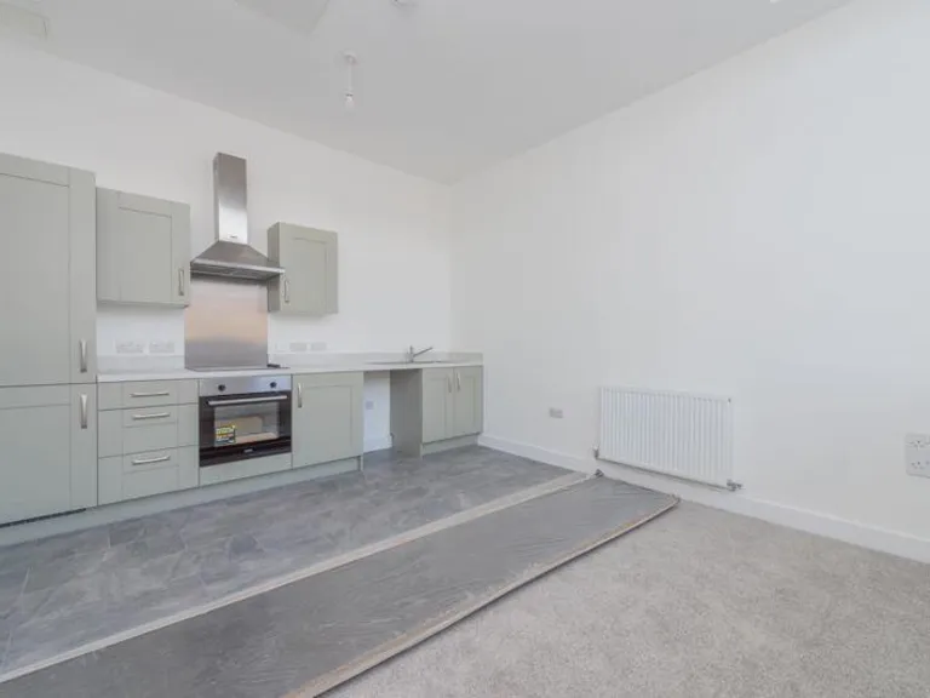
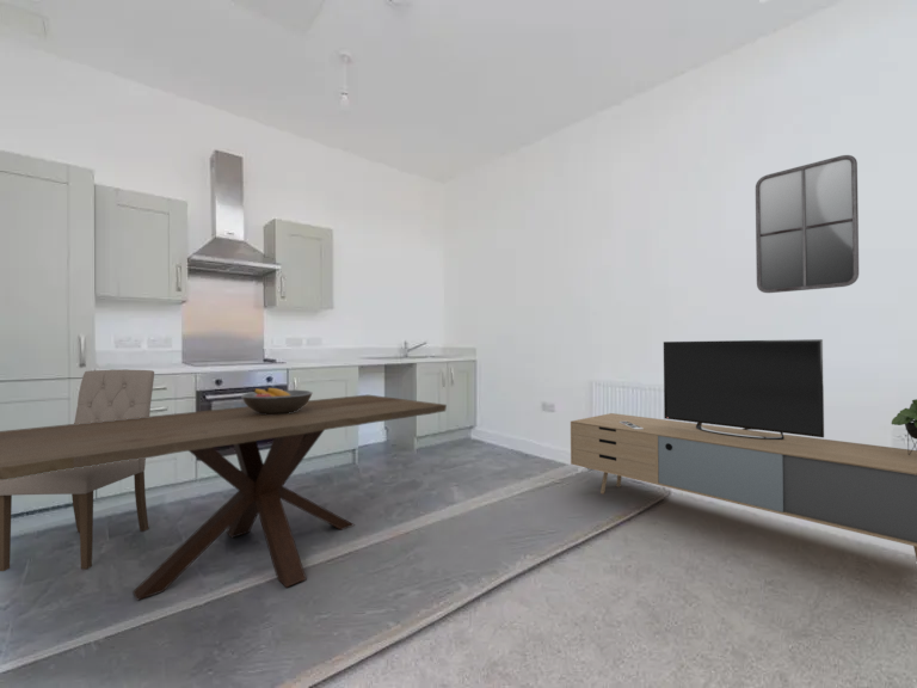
+ fruit bowl [240,387,314,414]
+ home mirror [755,154,860,294]
+ media console [570,338,917,560]
+ dining chair [0,368,155,572]
+ dining table [0,394,448,601]
